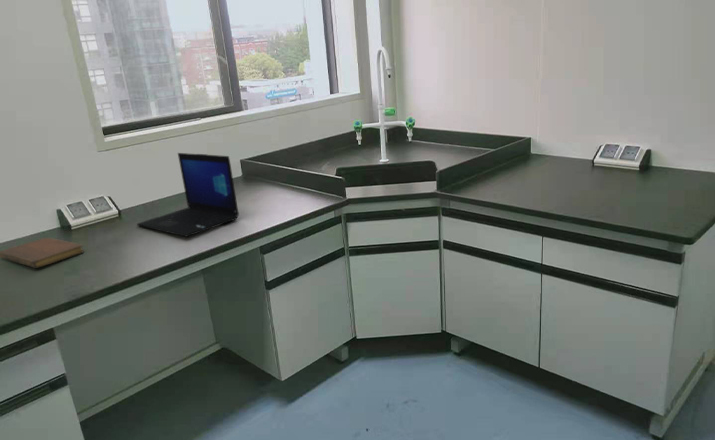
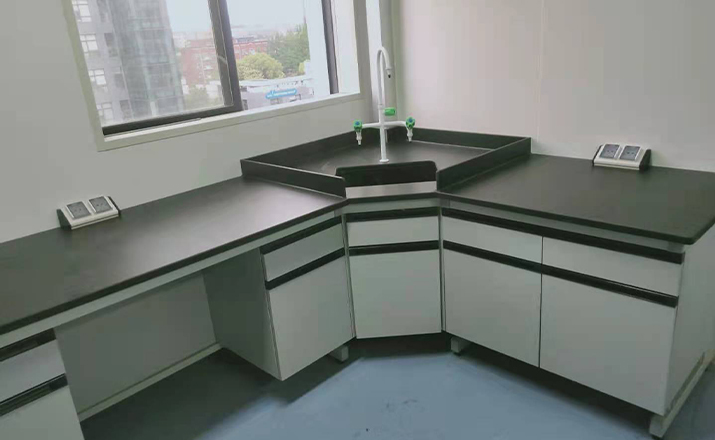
- laptop [136,152,240,238]
- notebook [0,237,85,269]
